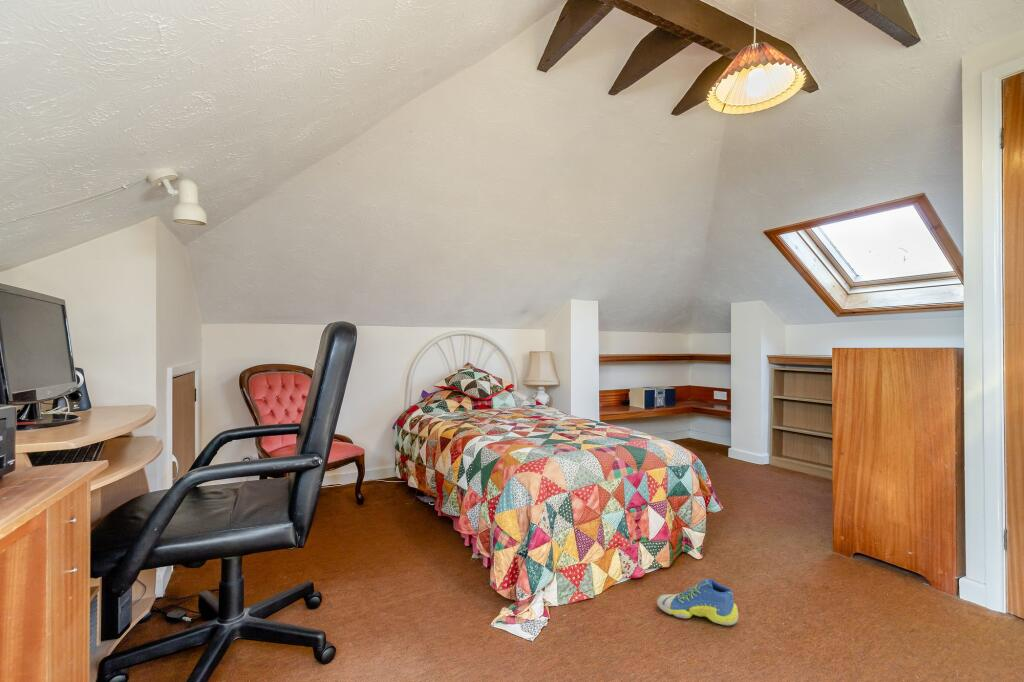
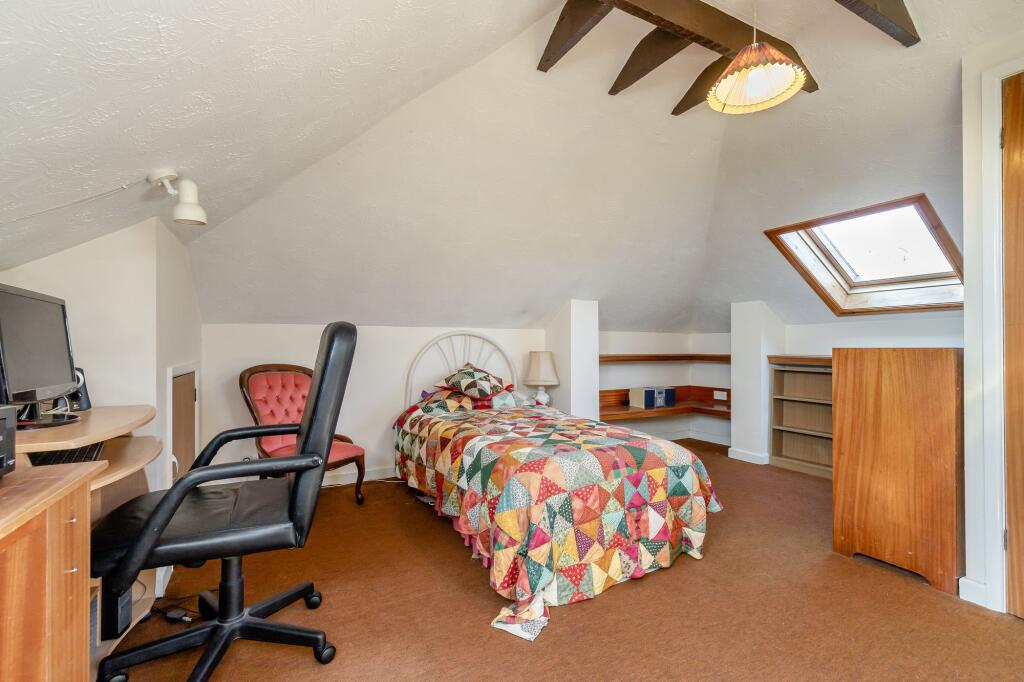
- sneaker [656,578,739,626]
